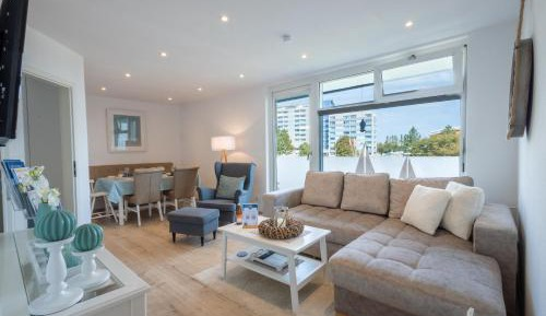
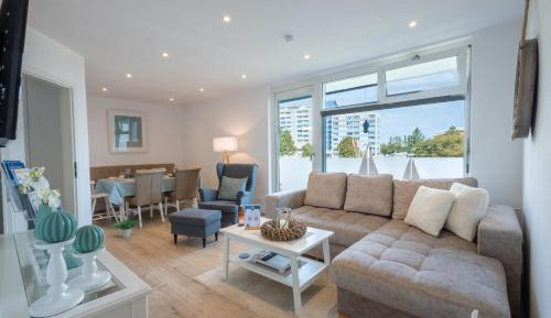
+ potted plant [110,201,142,239]
